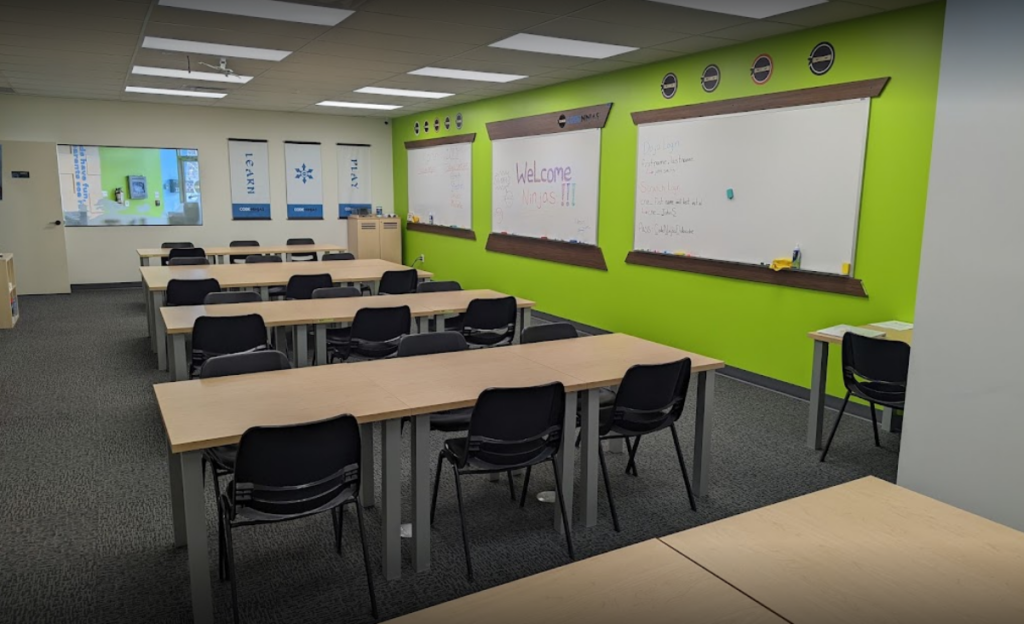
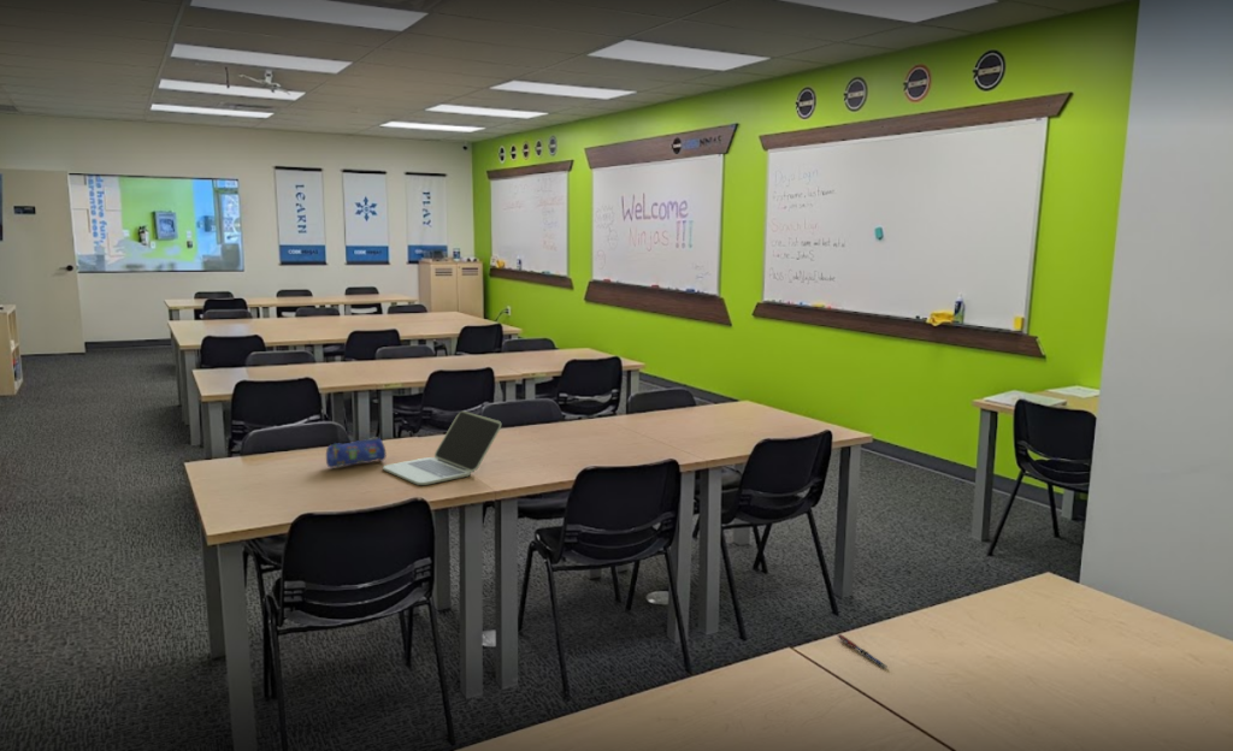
+ pencil case [325,436,388,469]
+ laptop [382,410,502,486]
+ pen [837,633,887,669]
